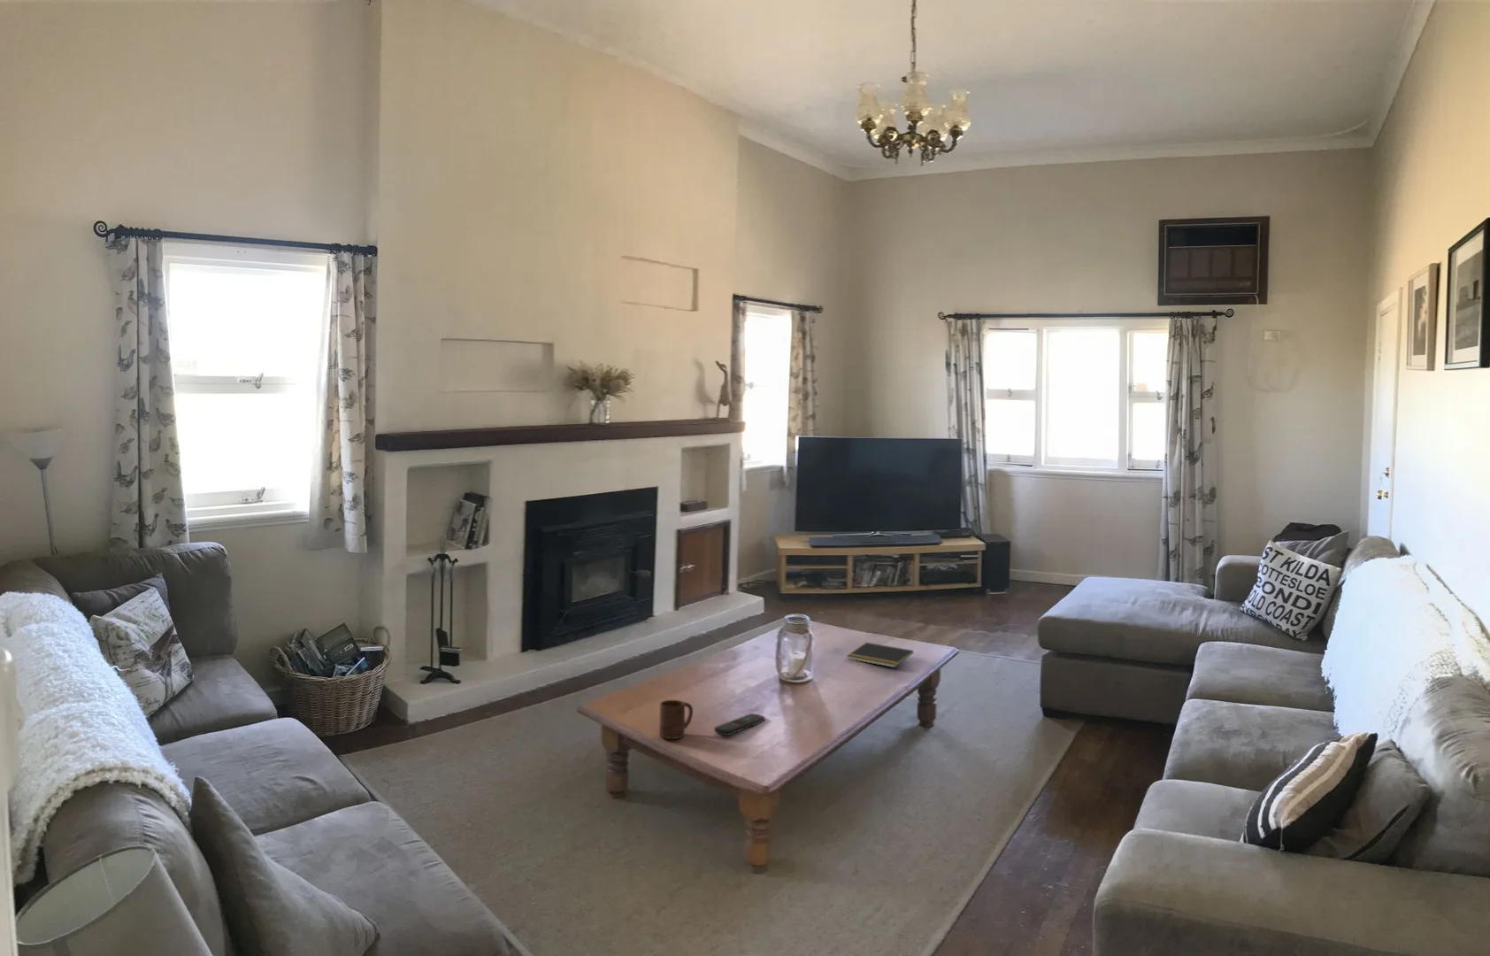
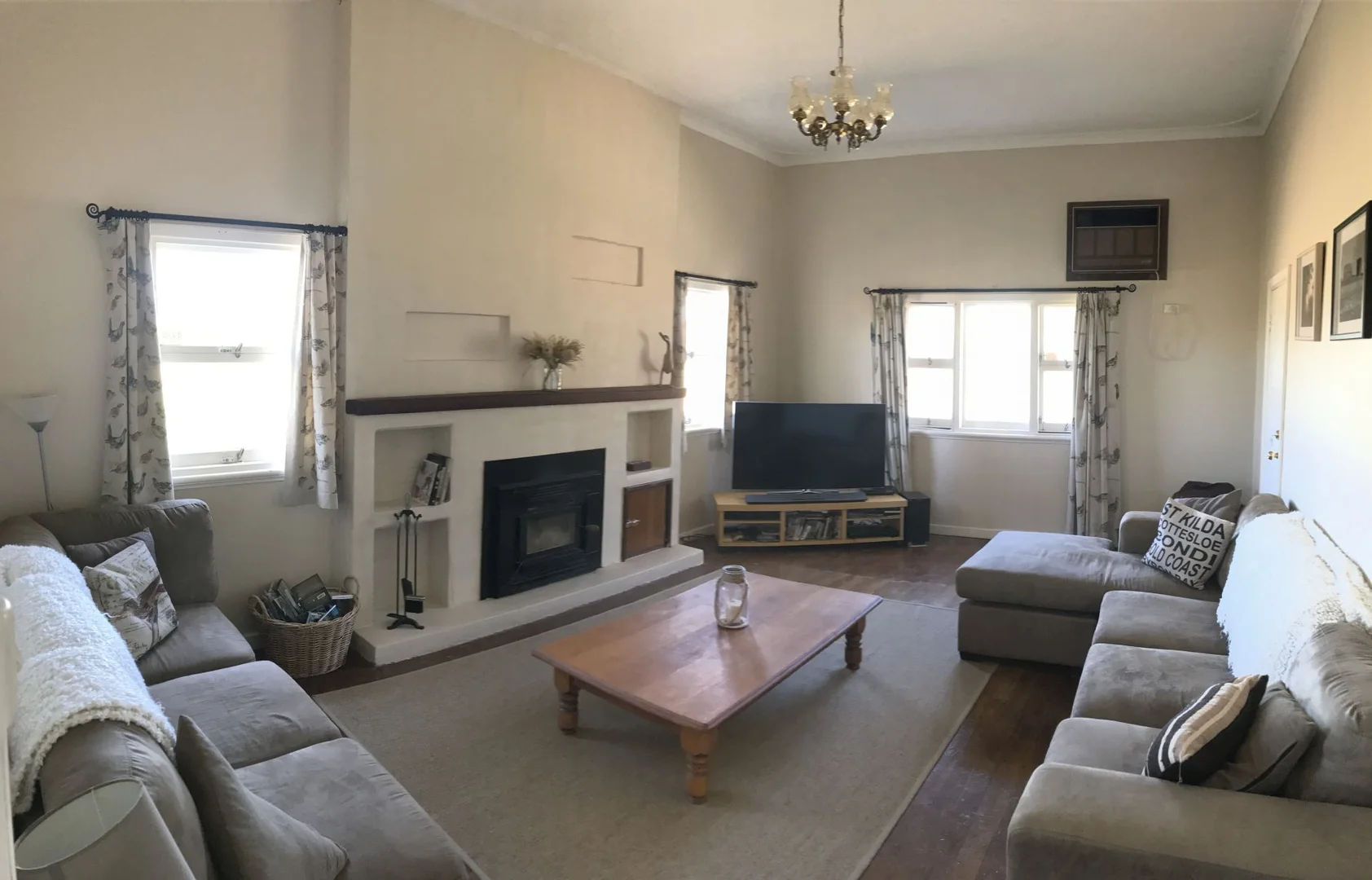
- cup [658,700,694,740]
- remote control [714,713,767,737]
- notepad [846,642,914,668]
